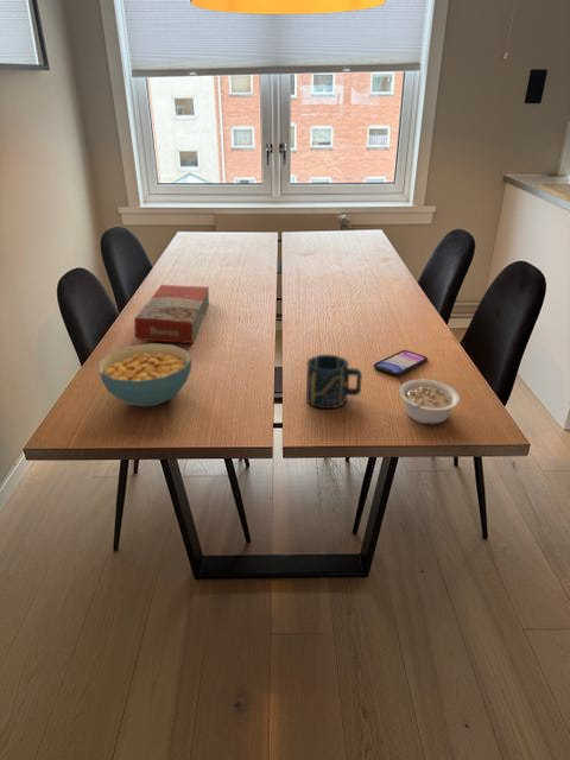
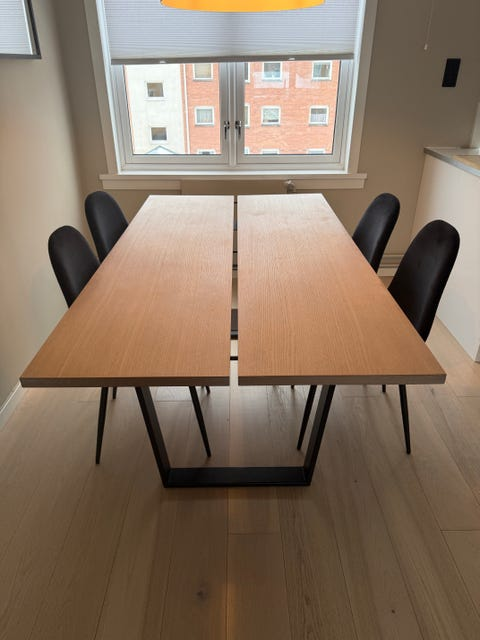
- cereal bowl [97,342,192,407]
- macaroni box [133,284,210,344]
- legume [398,378,461,426]
- cup [305,354,363,410]
- smartphone [373,349,429,376]
